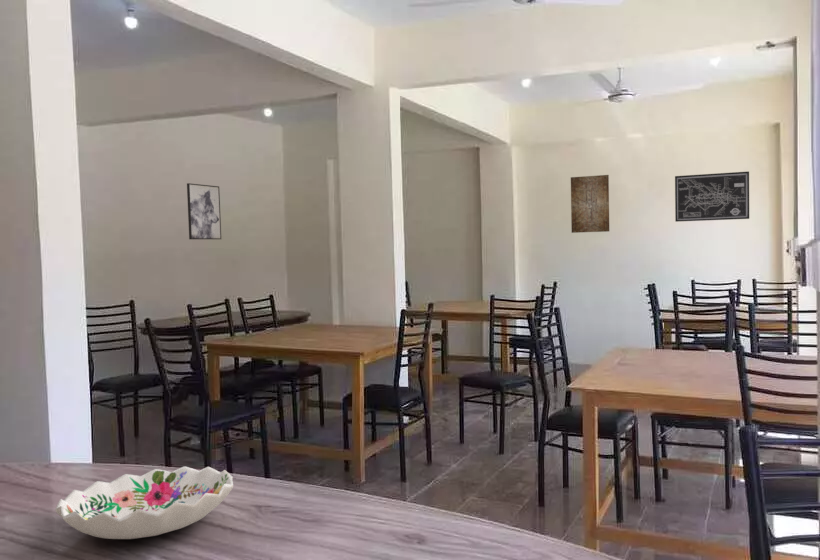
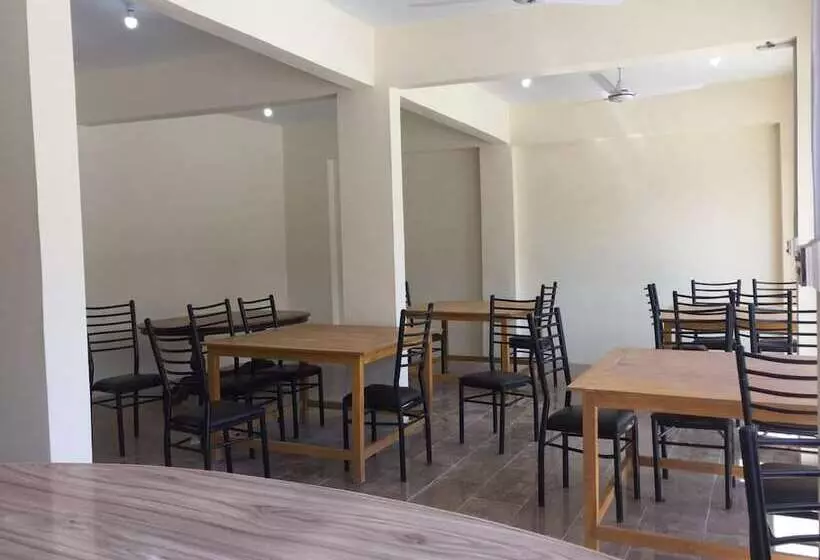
- decorative bowl [54,465,234,540]
- wall art [186,182,222,240]
- wall art [570,174,610,234]
- wall art [674,170,750,223]
